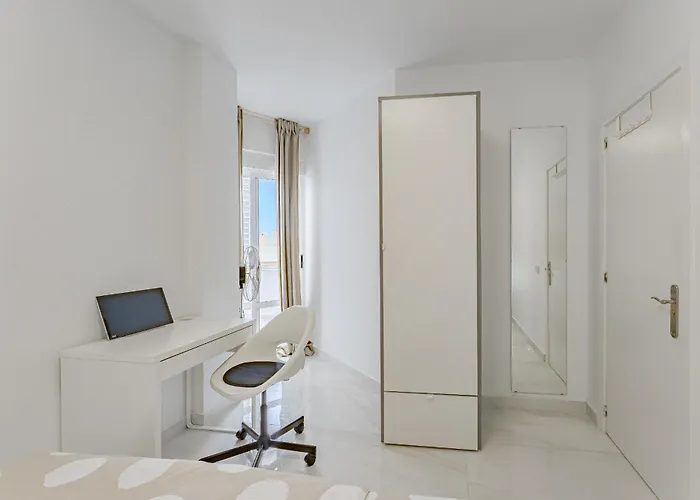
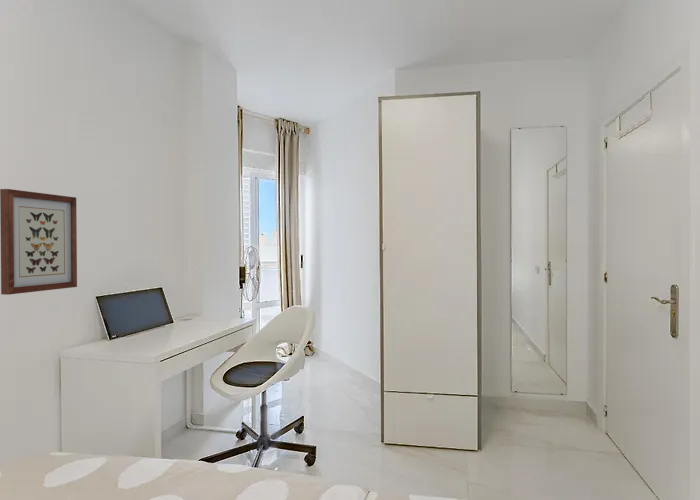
+ wall art [0,188,78,296]
